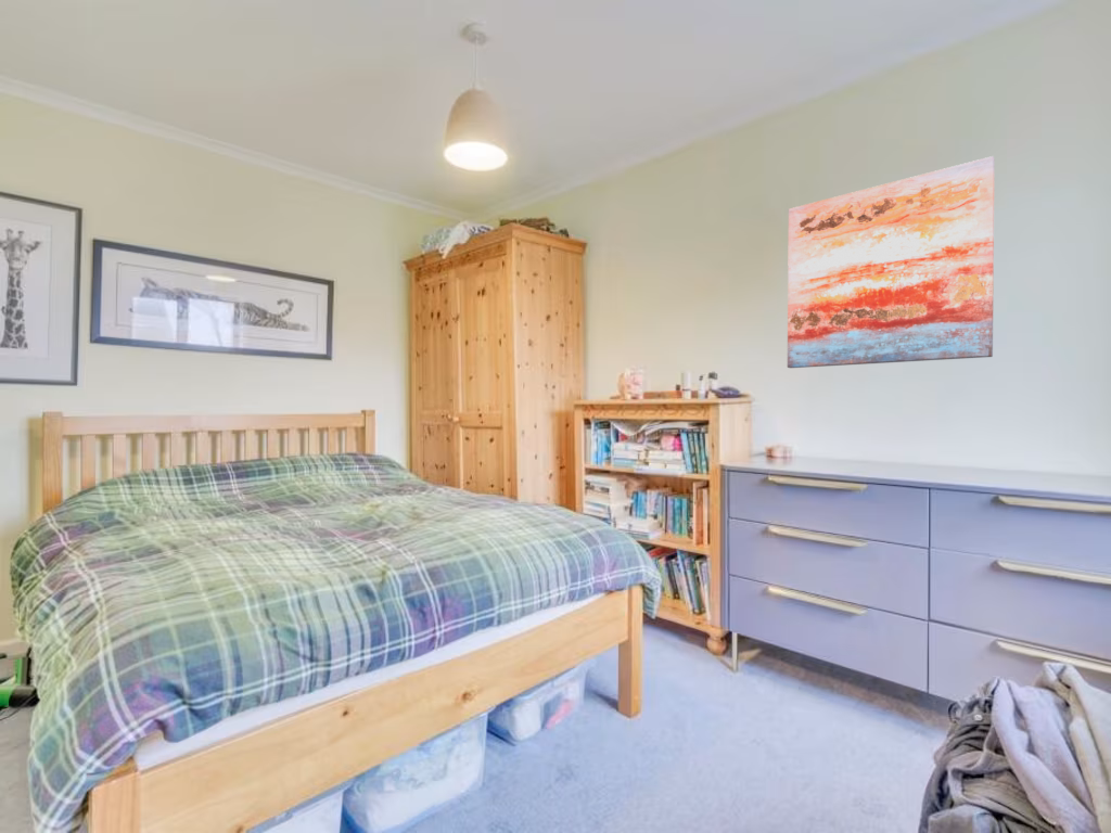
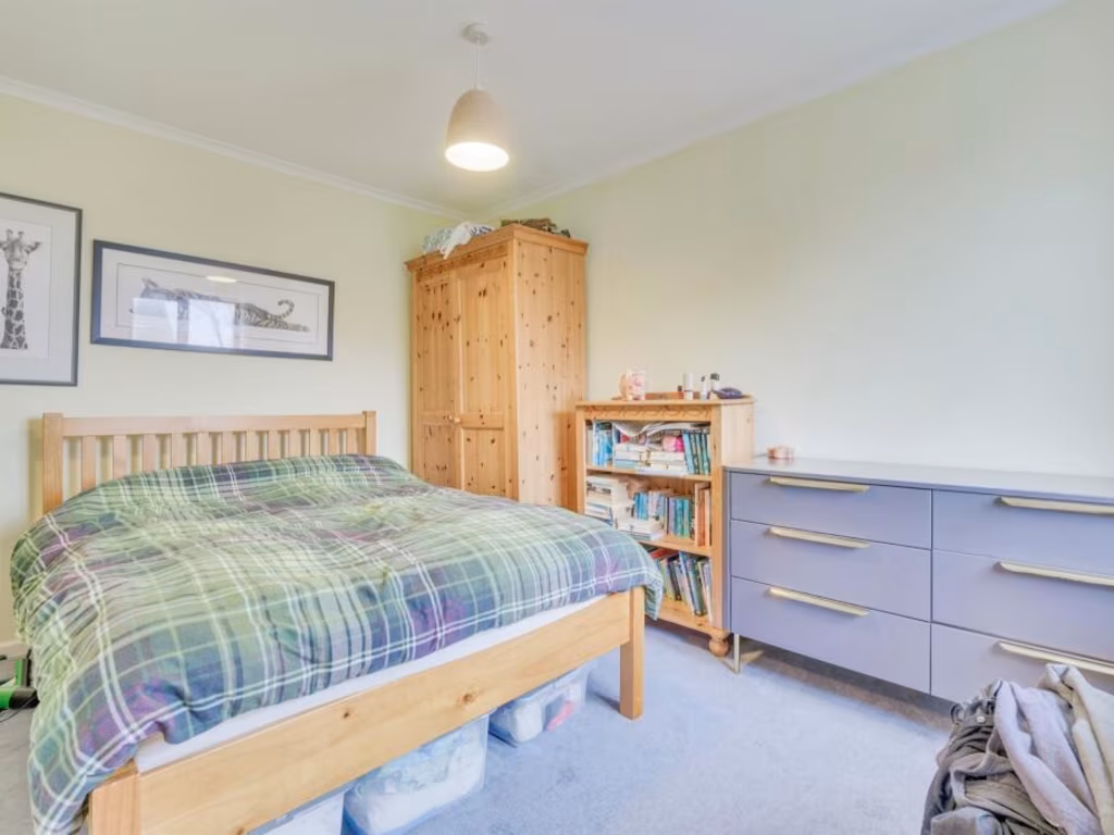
- wall art [787,155,996,369]
